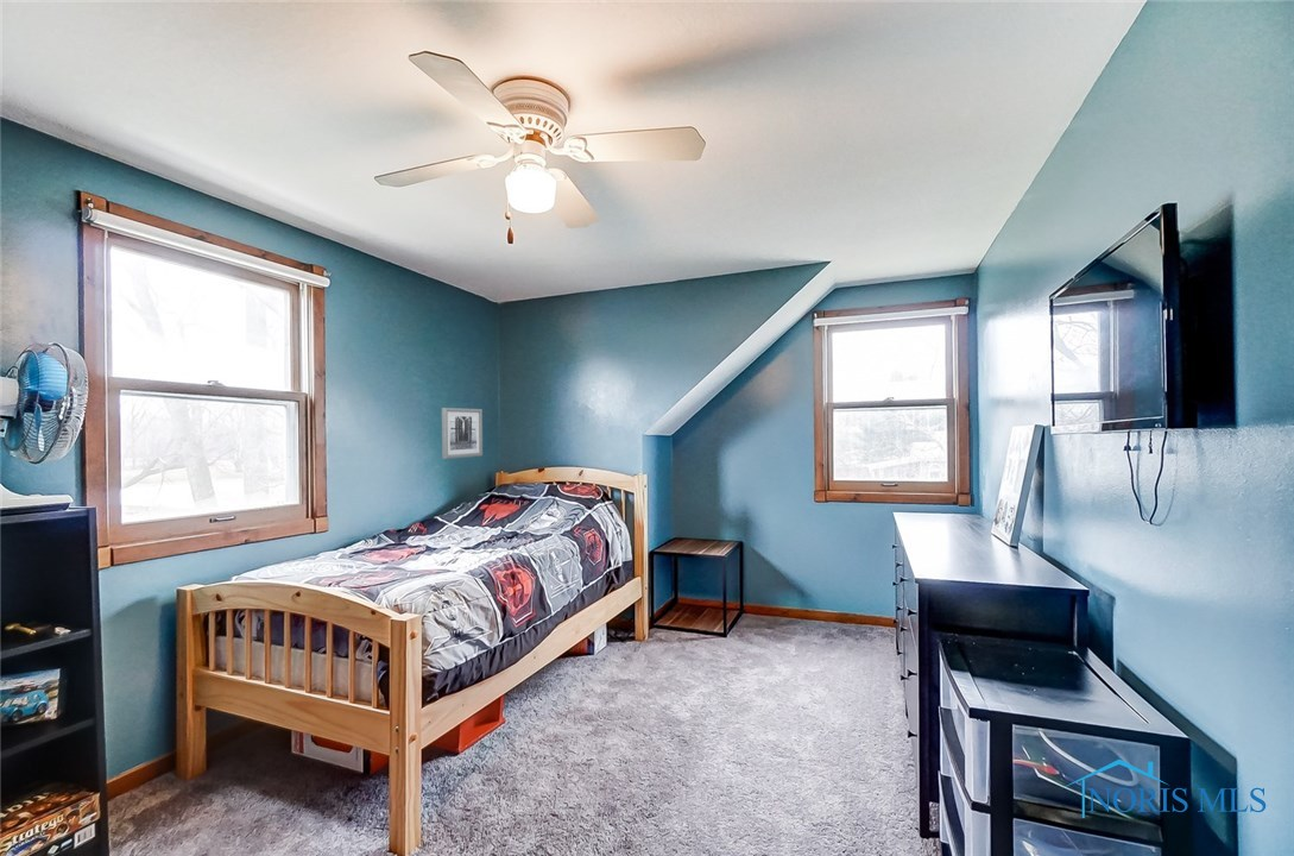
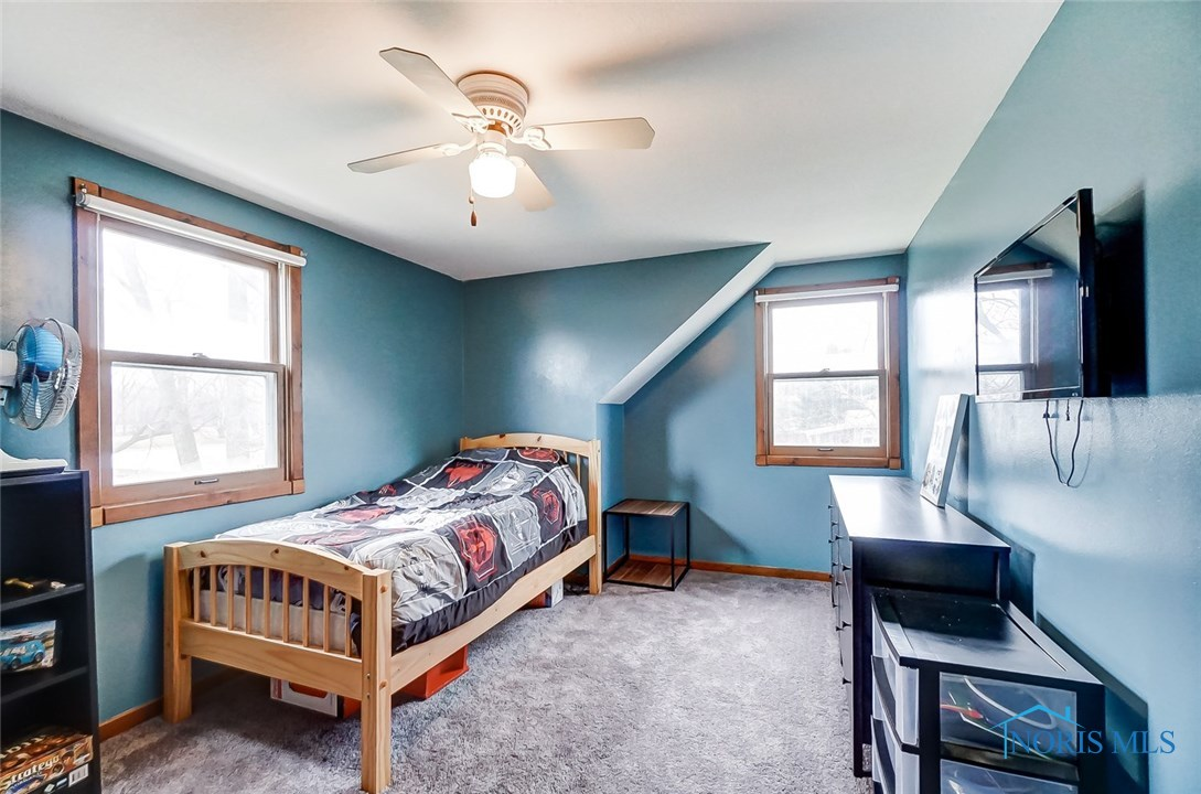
- wall art [441,407,484,460]
